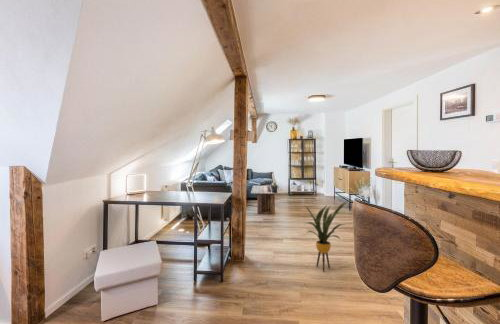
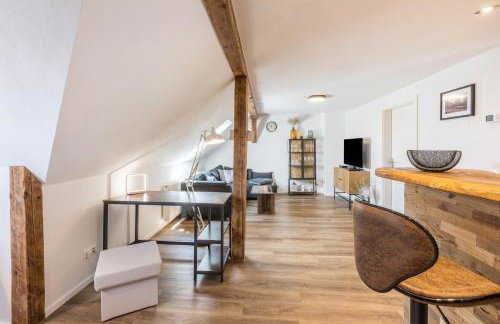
- house plant [303,200,351,272]
